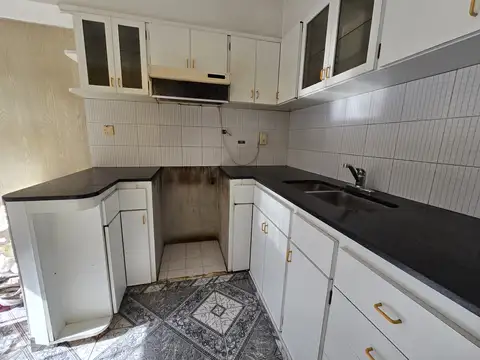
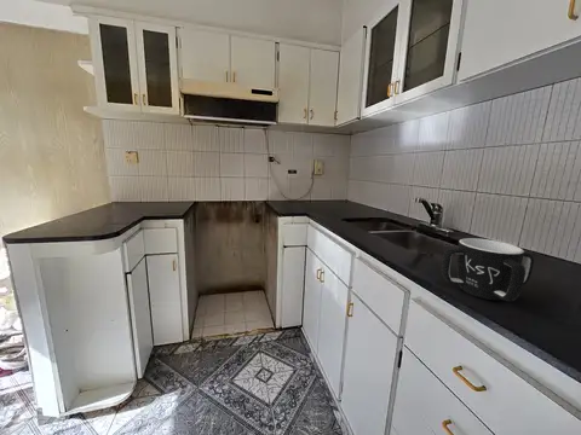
+ mug [441,237,535,302]
